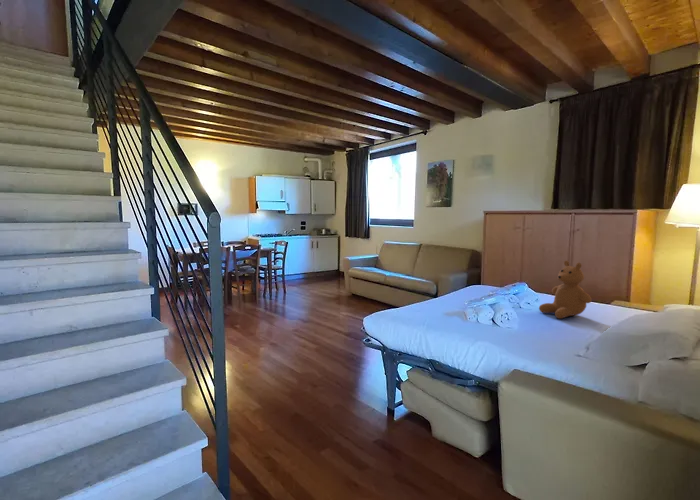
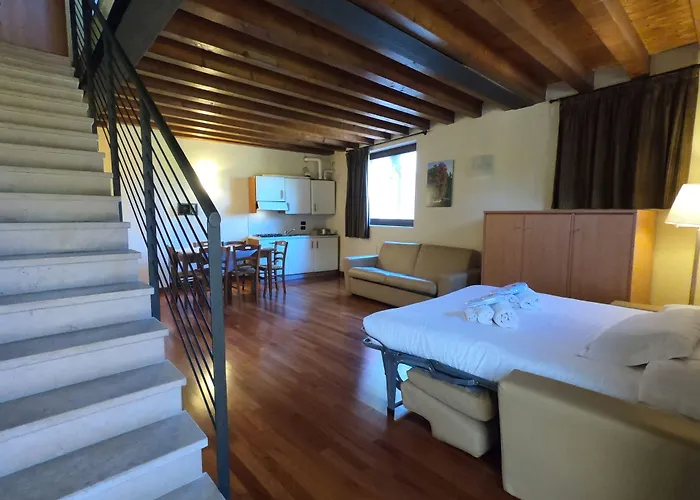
- teddy bear [538,260,592,320]
